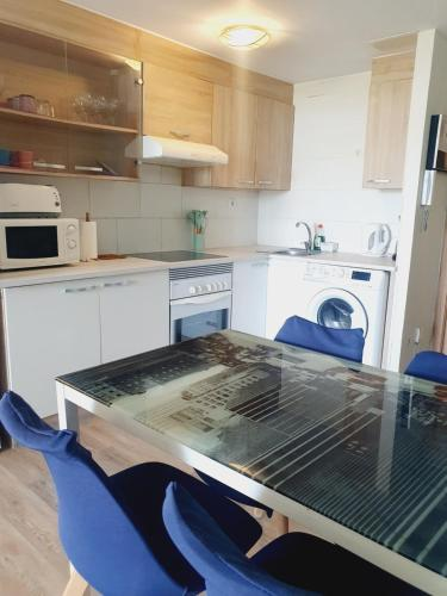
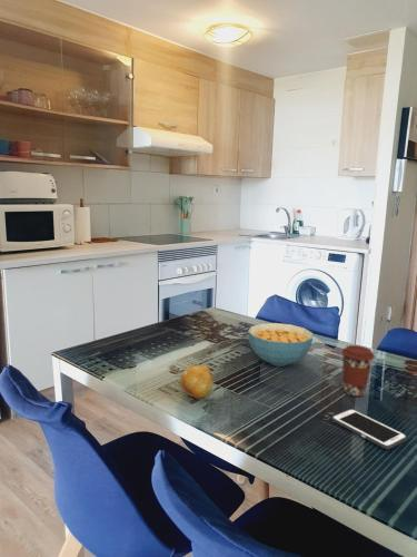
+ fruit [179,364,214,399]
+ cell phone [330,408,408,450]
+ cereal bowl [247,322,315,368]
+ coffee cup [340,344,376,398]
